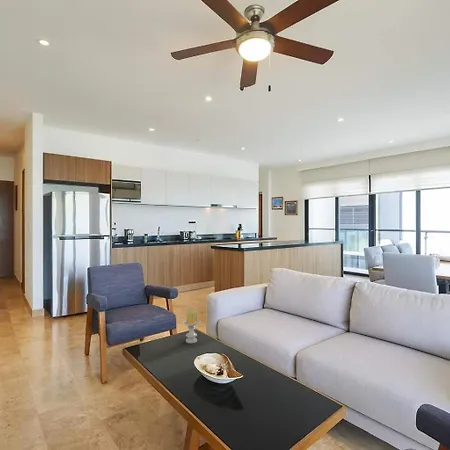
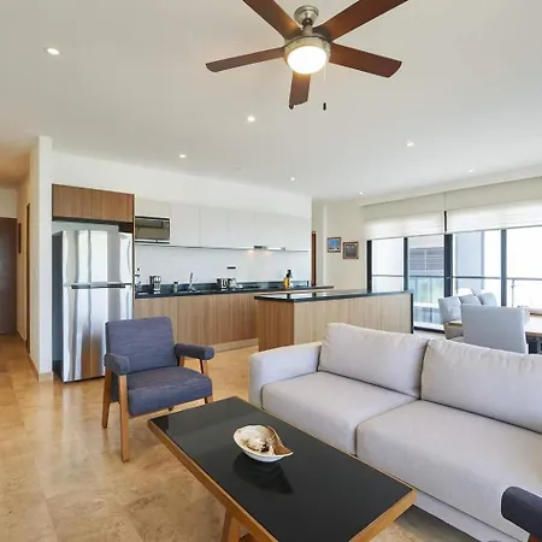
- candle [182,305,202,344]
